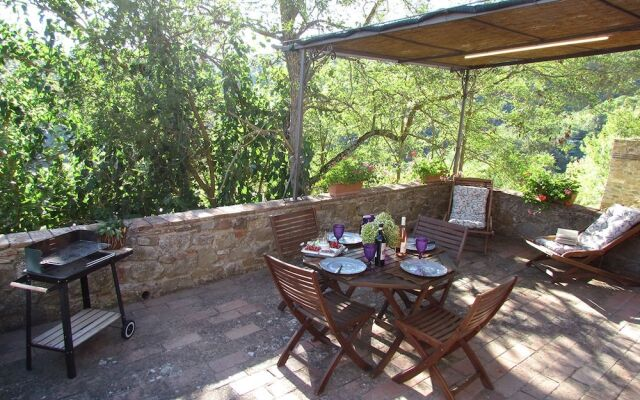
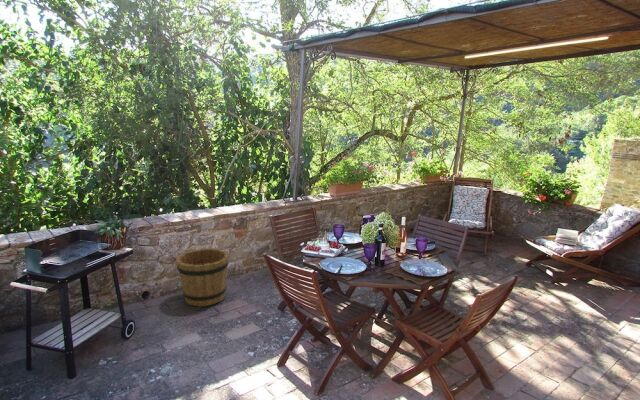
+ bucket [175,247,230,308]
